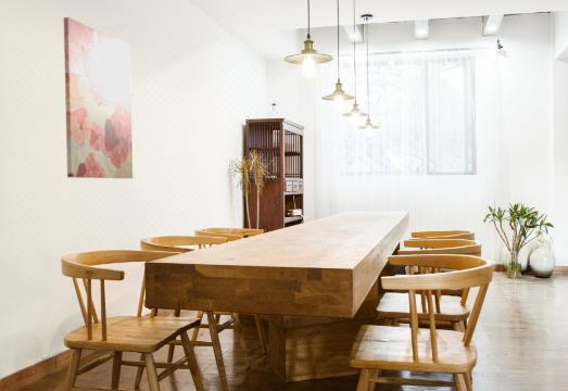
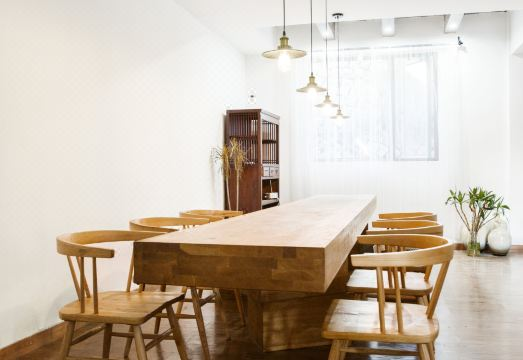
- wall art [63,16,134,179]
